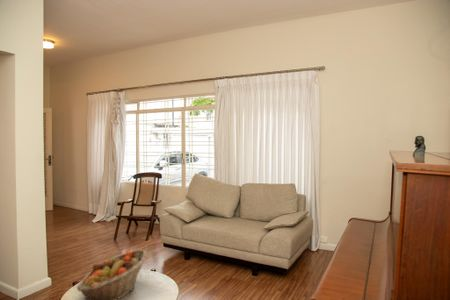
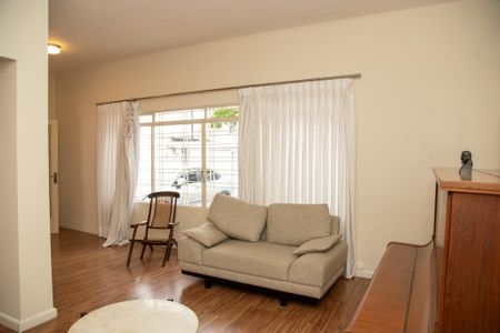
- fruit basket [76,248,148,300]
